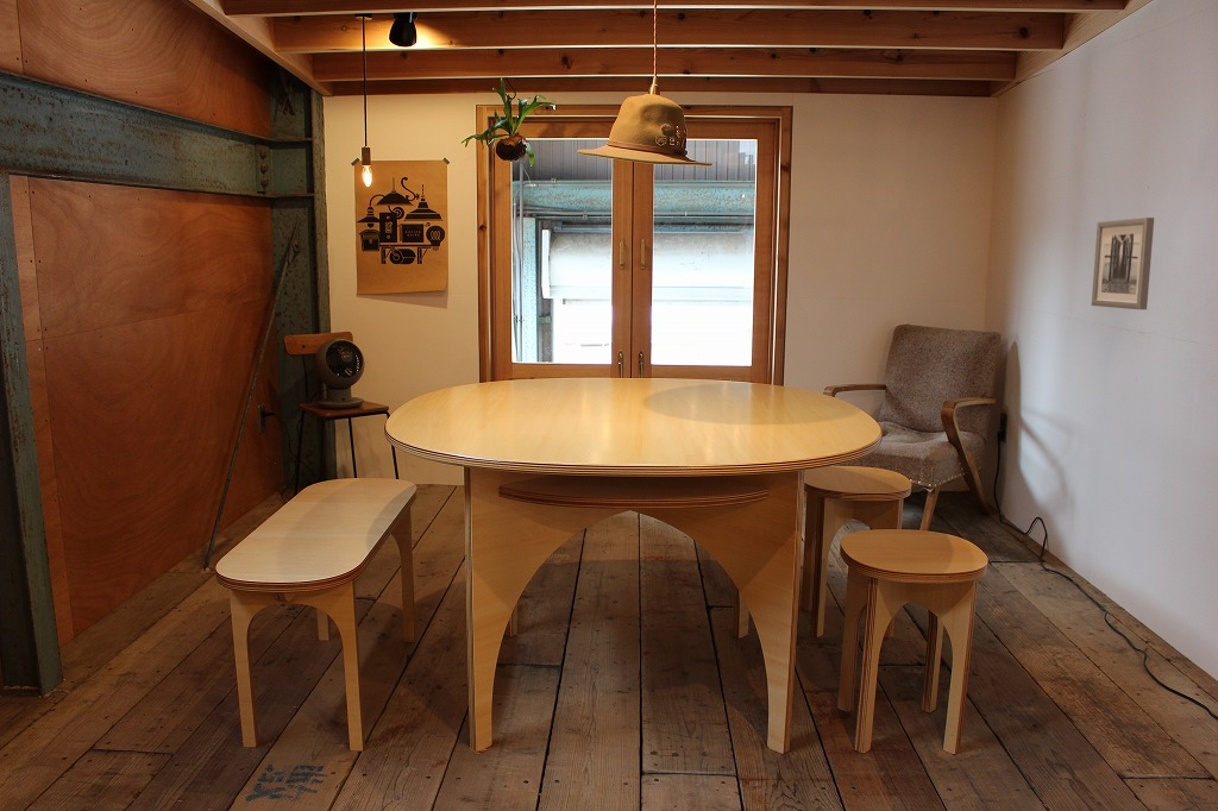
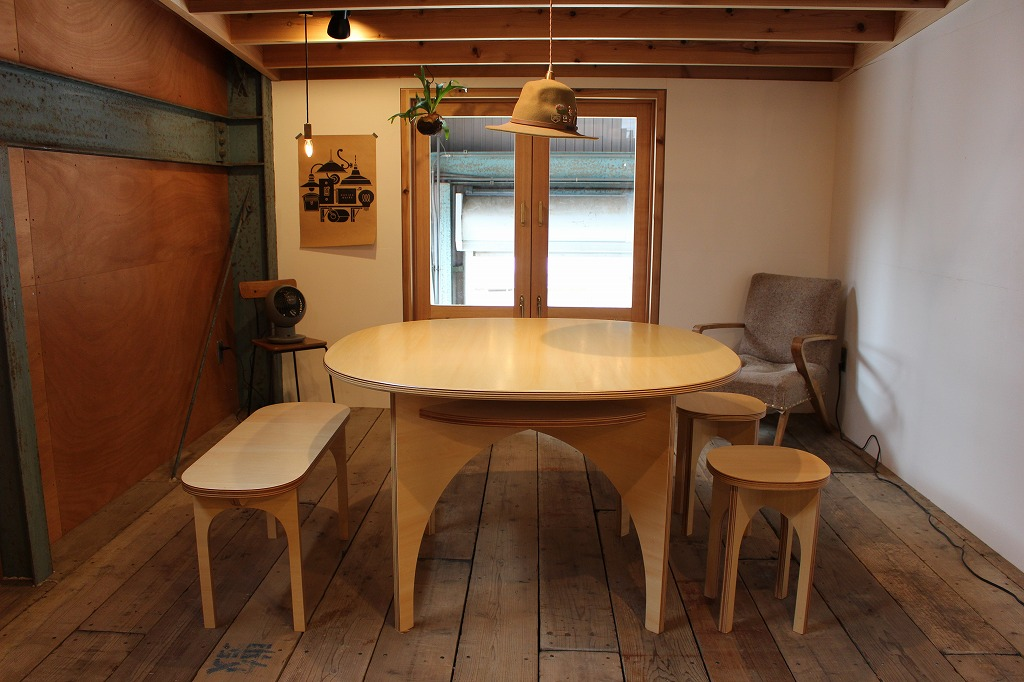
- wall art [1091,216,1155,310]
